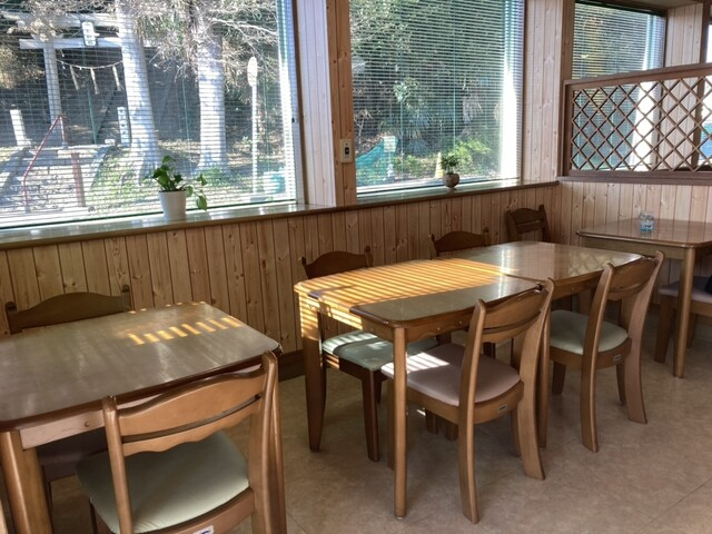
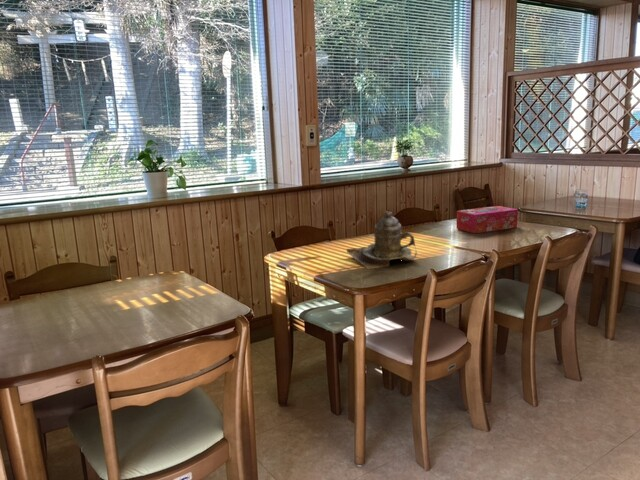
+ tissue box [455,205,519,234]
+ teapot [345,210,419,270]
